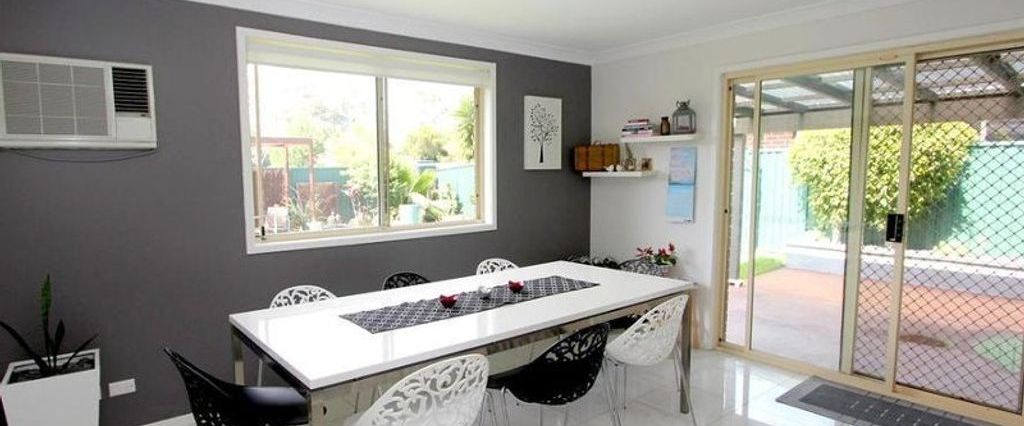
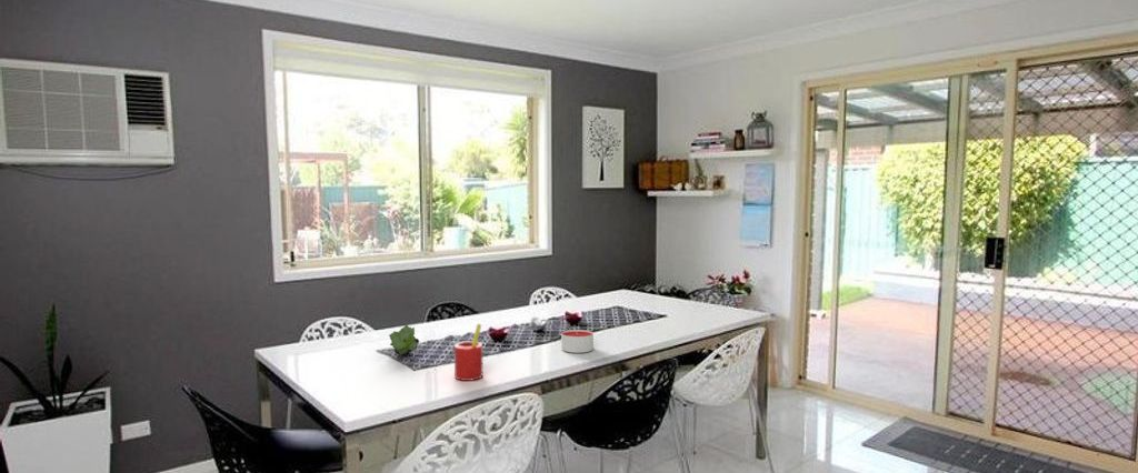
+ fruit [388,324,420,358]
+ straw [453,323,483,382]
+ candle [560,329,595,354]
